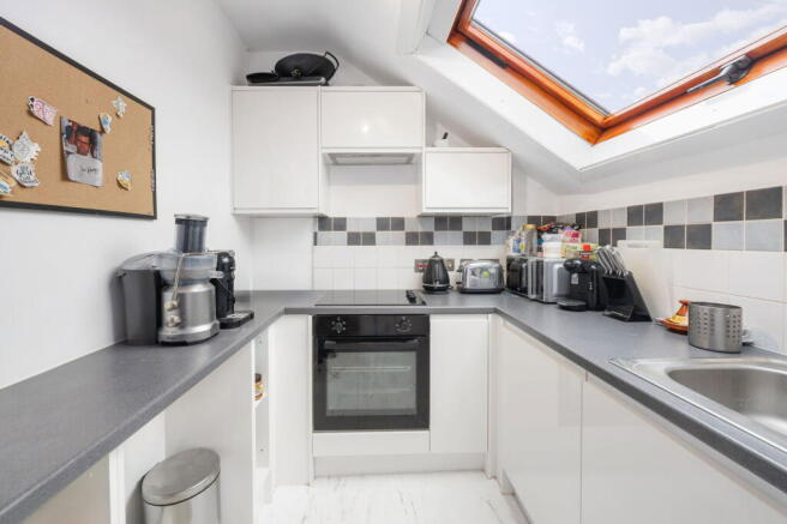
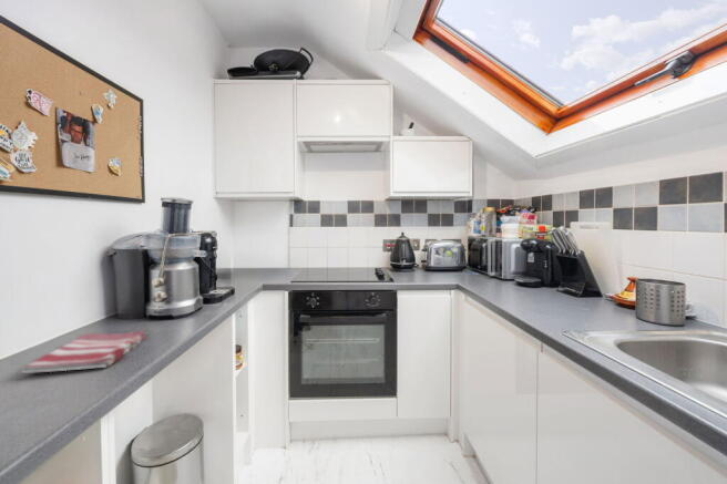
+ dish towel [20,329,146,374]
